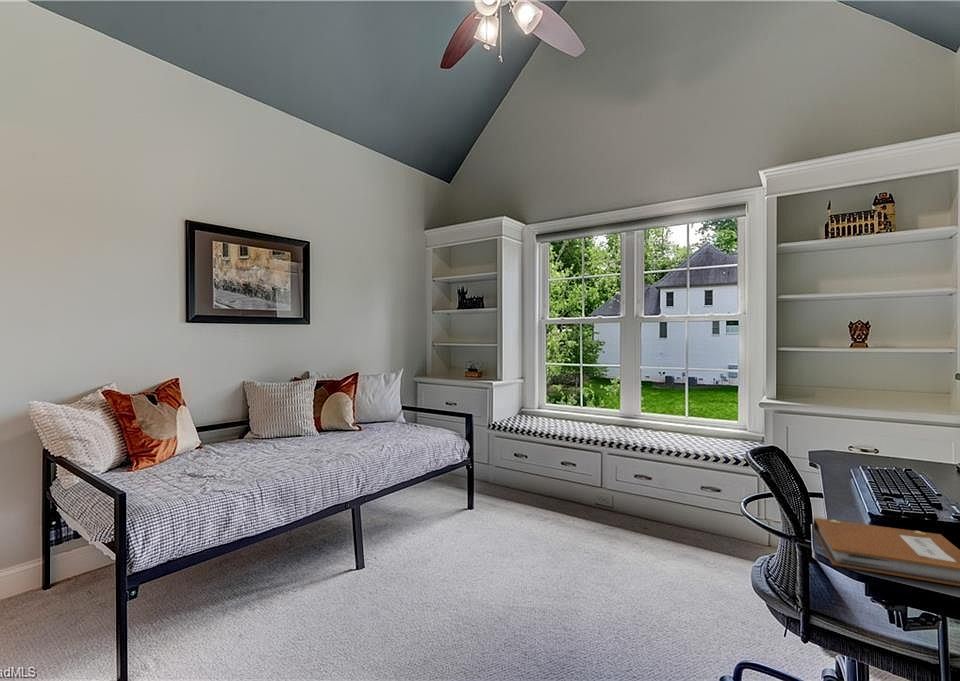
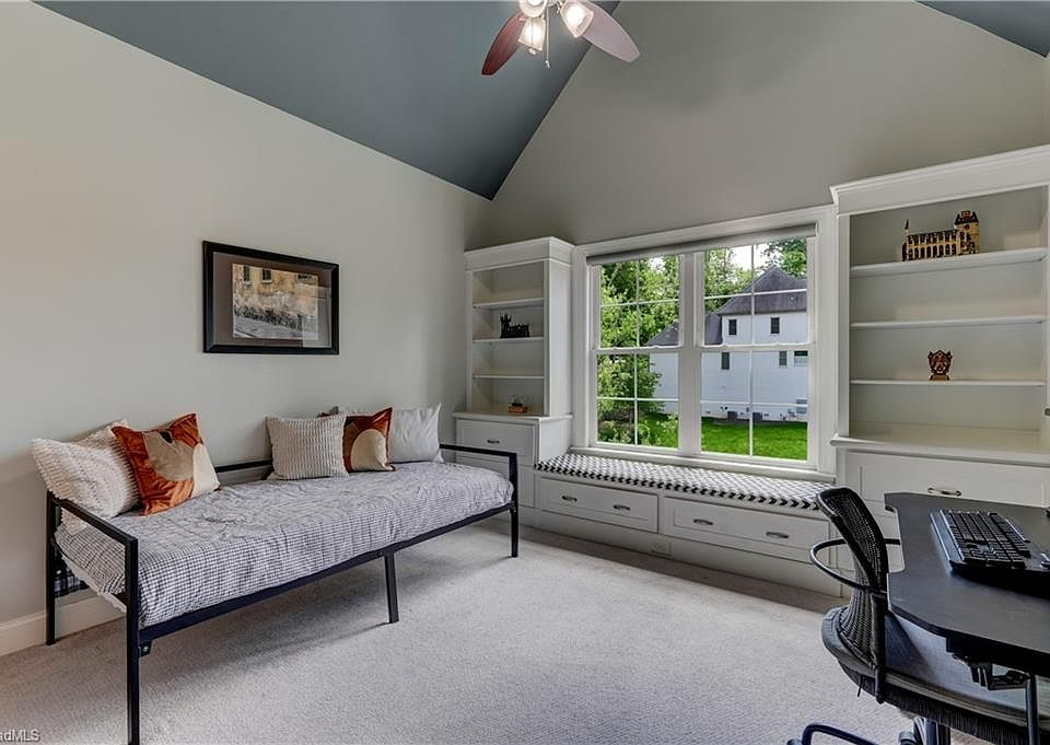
- notebook [813,517,960,587]
